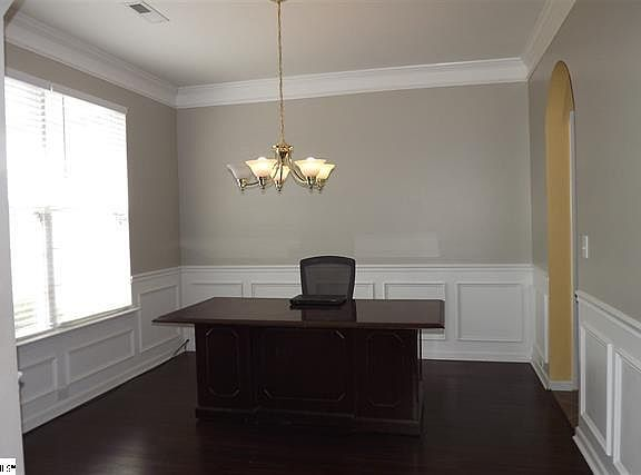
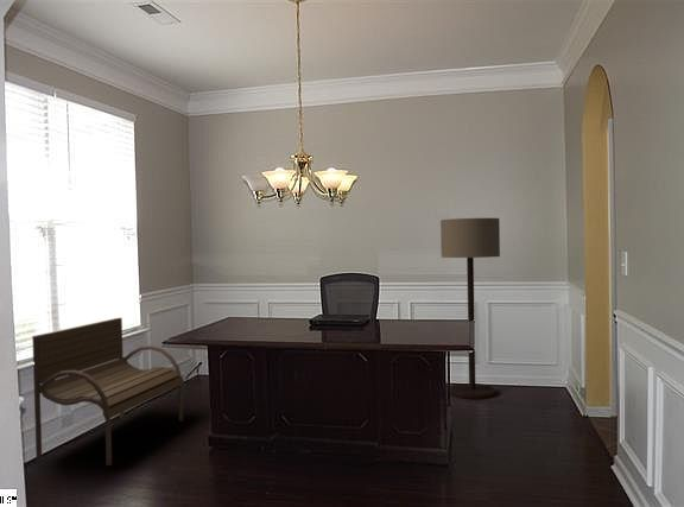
+ bench [31,317,186,467]
+ floor lamp [439,217,501,400]
